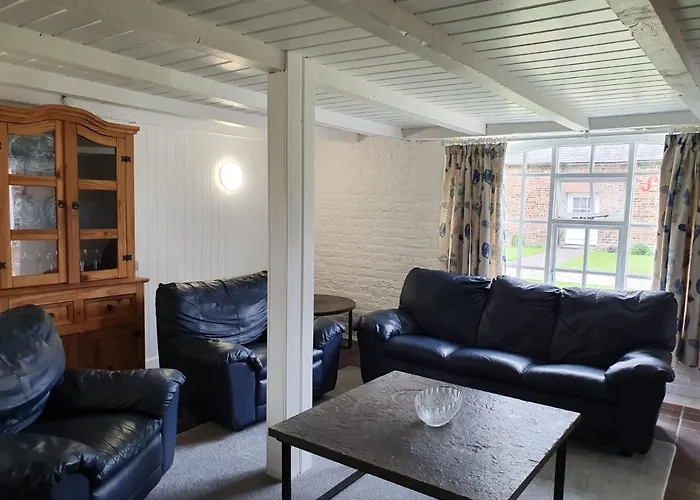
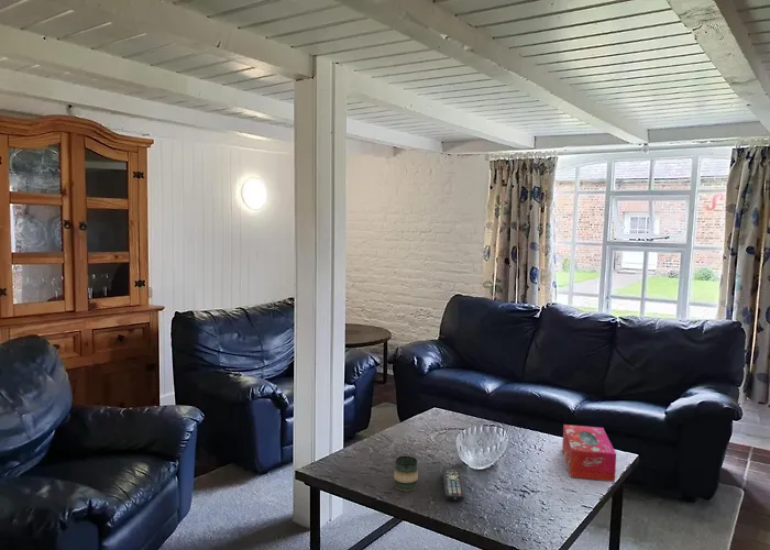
+ remote control [441,468,466,502]
+ tissue box [561,424,617,483]
+ mug [393,454,419,493]
